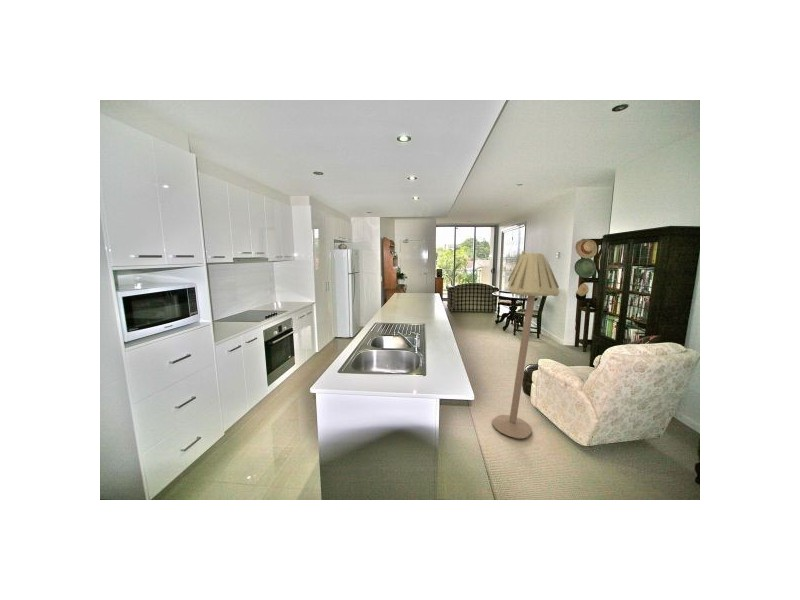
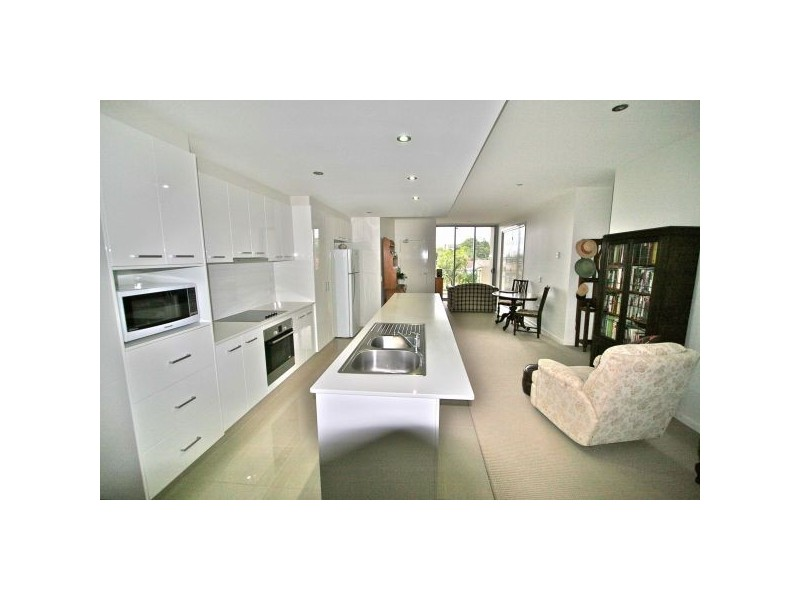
- floor lamp [491,250,561,439]
